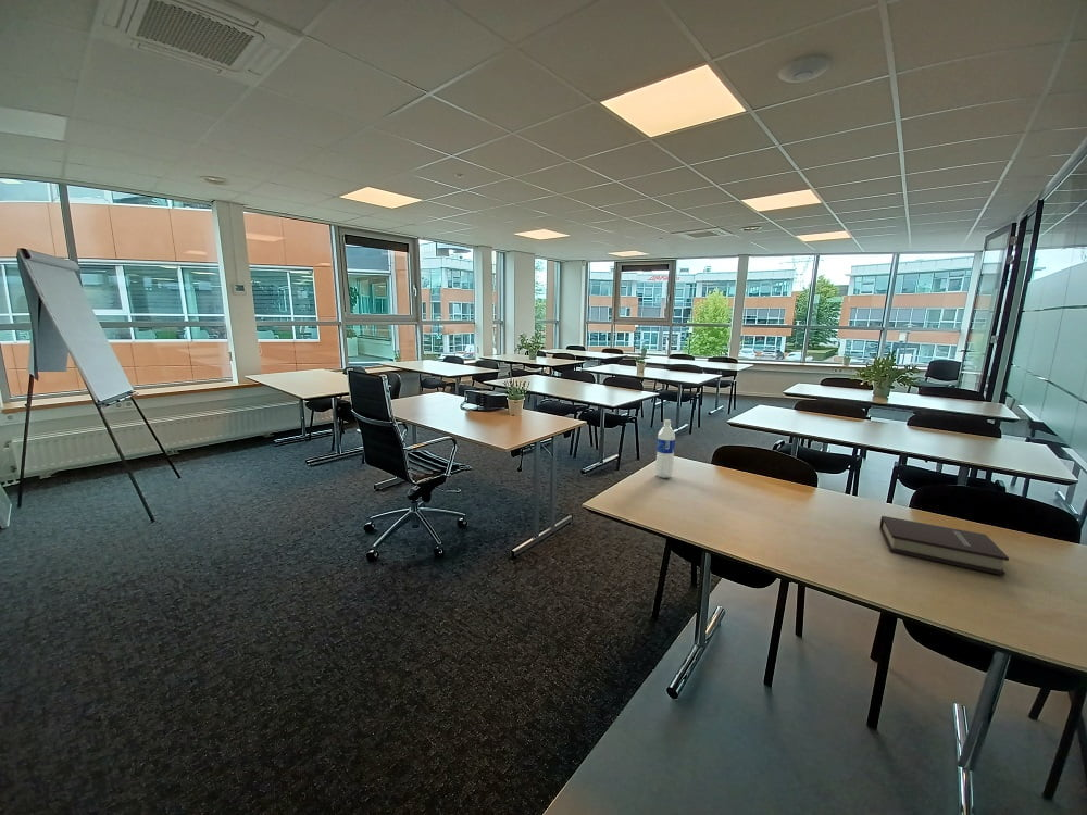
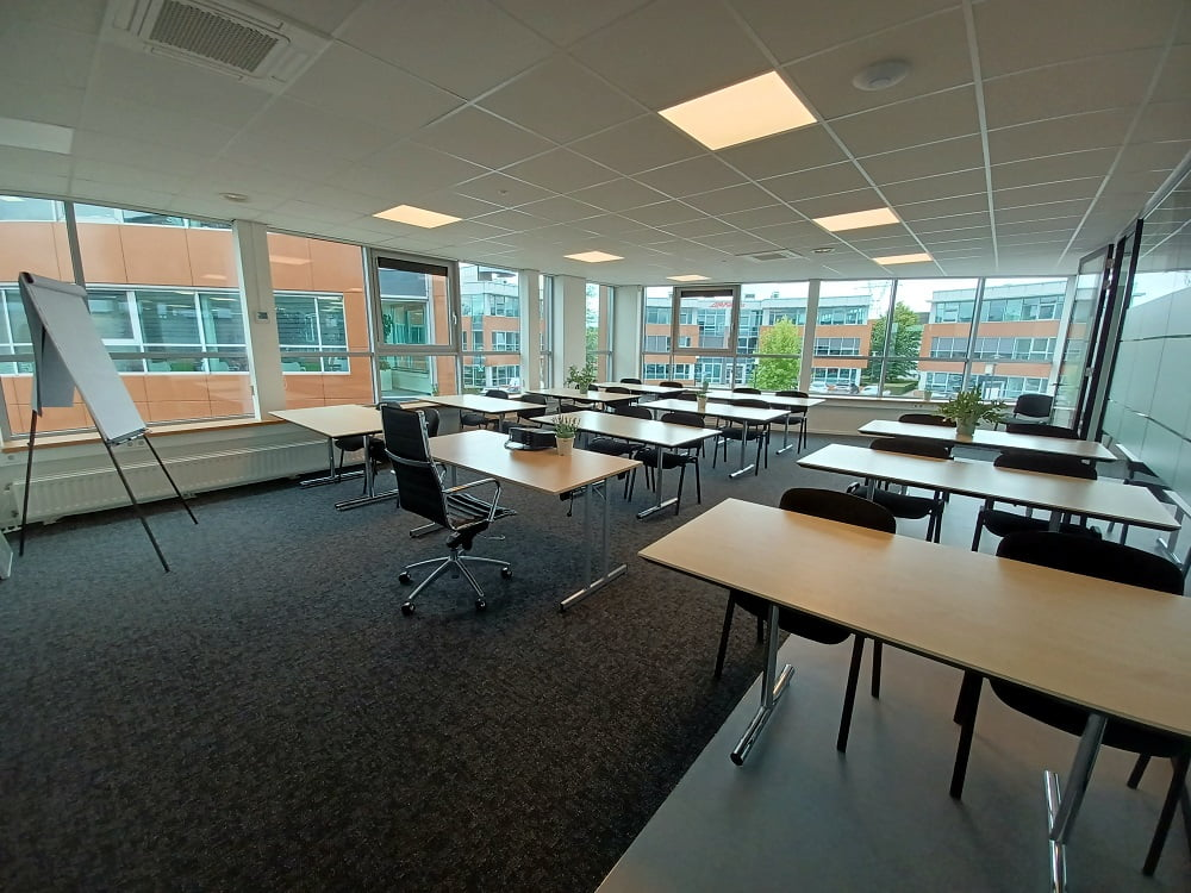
- water bottle [654,418,676,479]
- book [878,515,1010,577]
